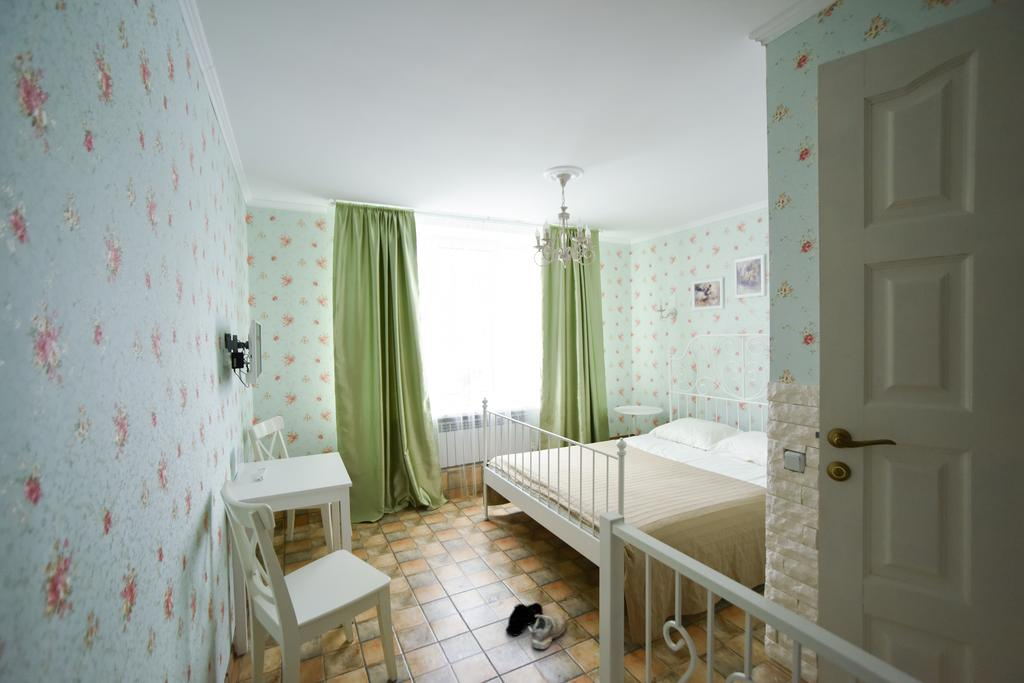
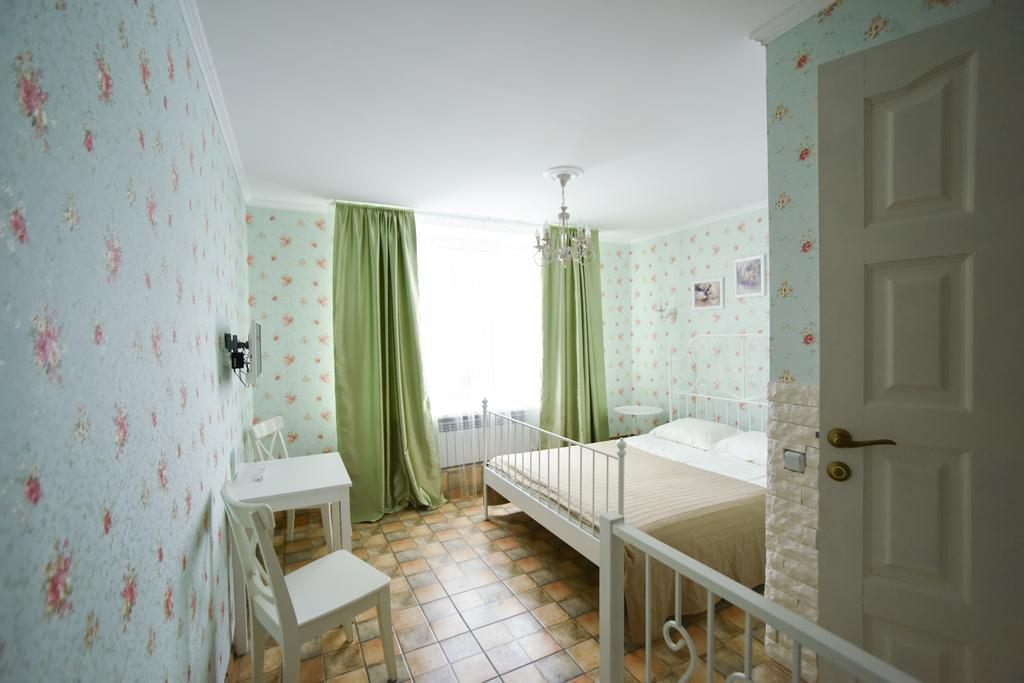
- shoe [505,602,567,650]
